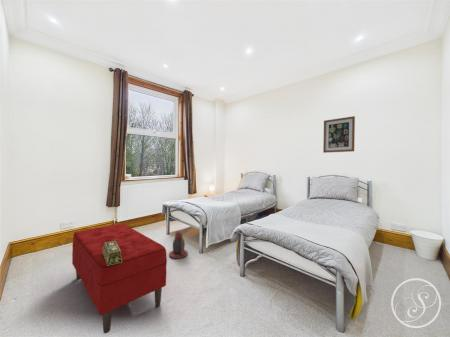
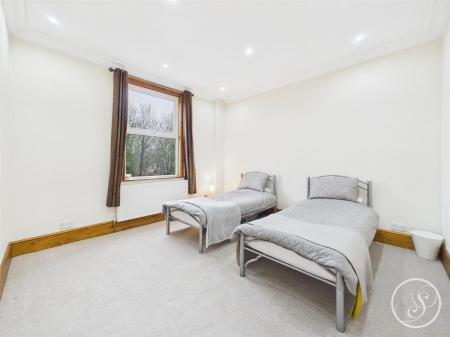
- wall art [322,115,356,154]
- bench [71,223,168,334]
- decorative box [102,241,122,266]
- lantern [168,230,189,260]
